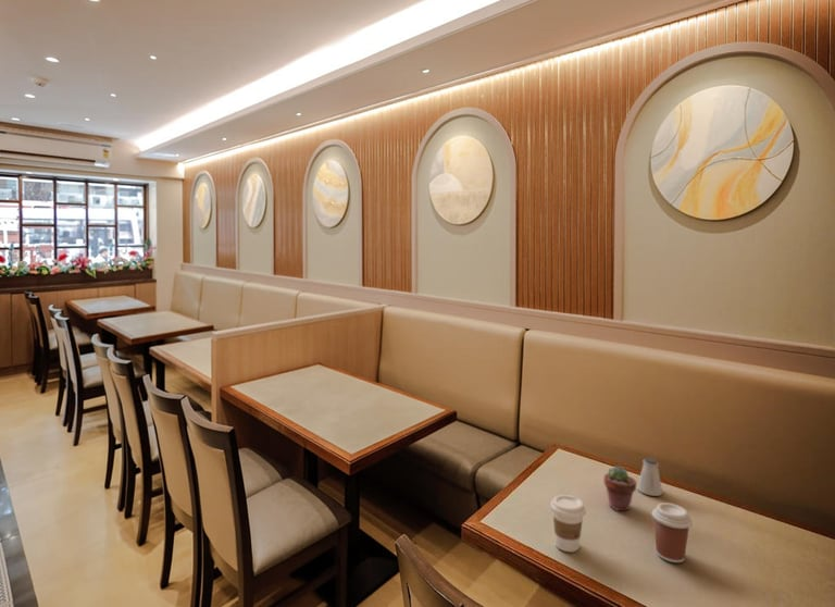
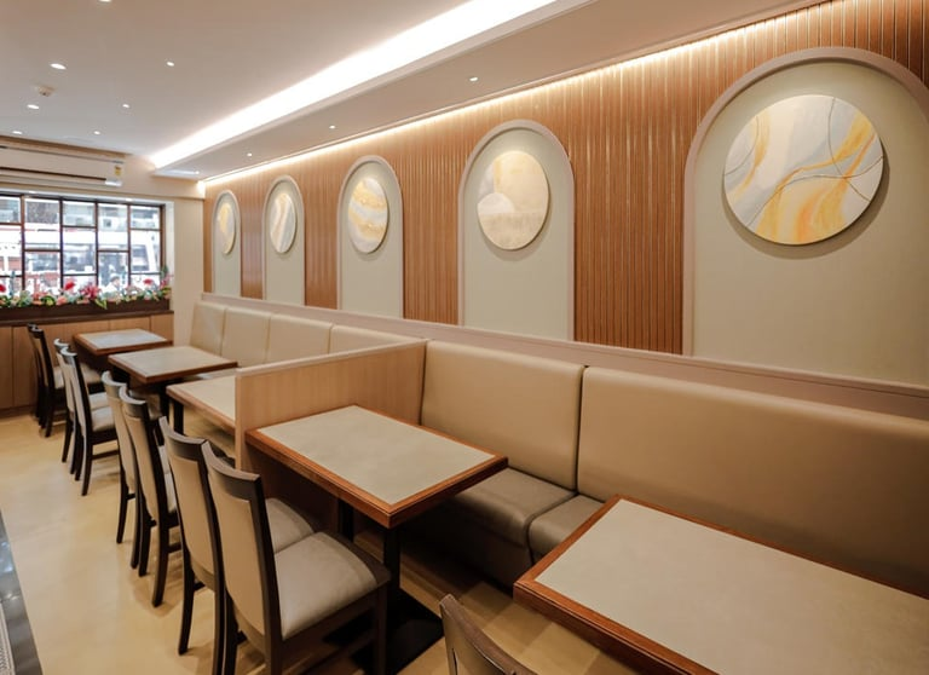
- potted succulent [603,464,638,512]
- coffee cup [549,494,587,553]
- coffee cup [650,501,694,563]
- saltshaker [636,457,663,497]
